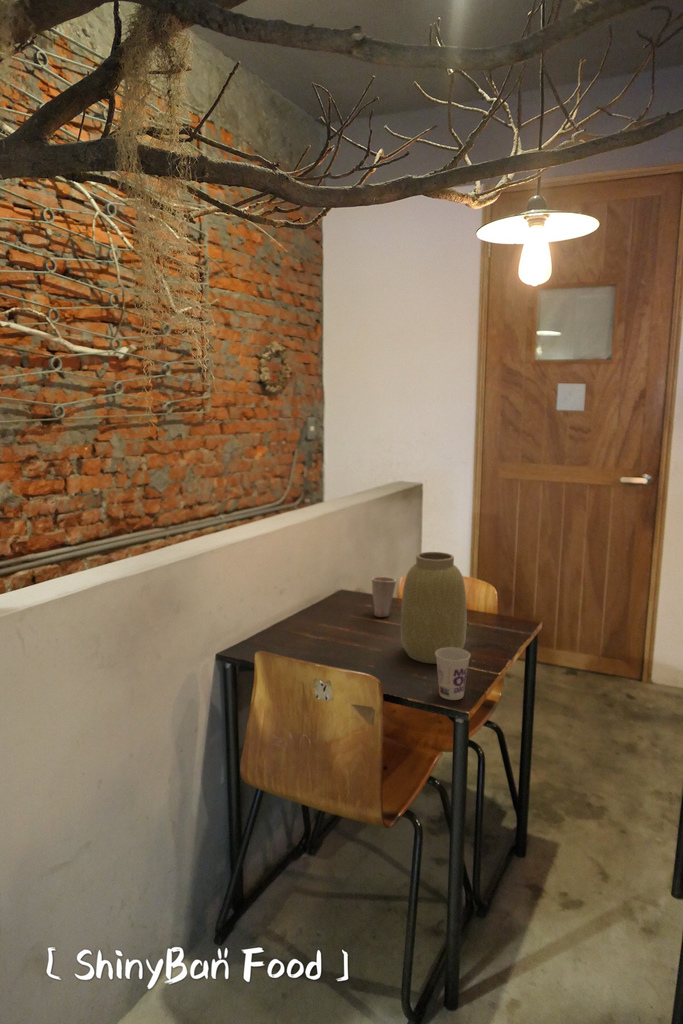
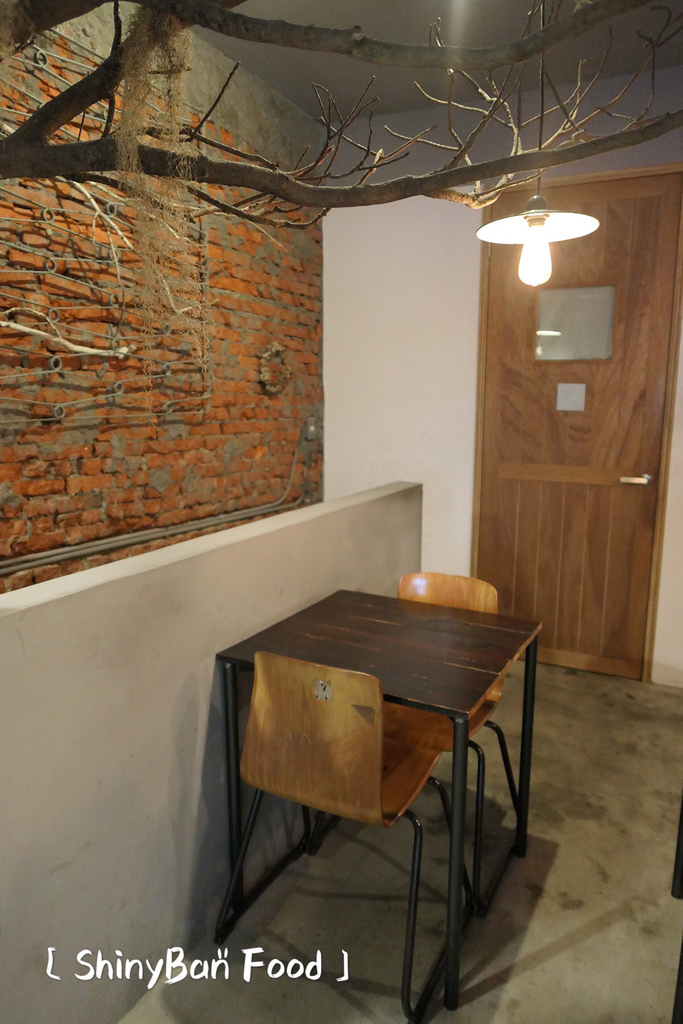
- vase [400,551,468,665]
- cup [370,576,398,618]
- cup [435,647,472,701]
